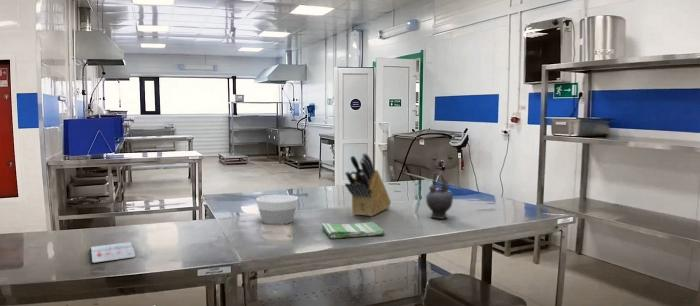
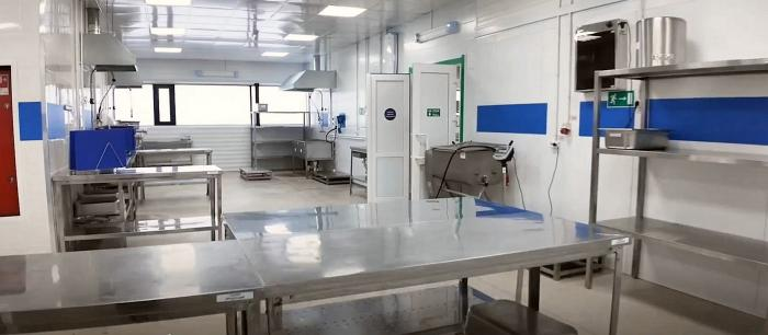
- bowl [255,194,299,225]
- knife block [344,152,392,217]
- dish towel [321,221,386,239]
- diary [90,241,136,264]
- teapot [425,171,454,220]
